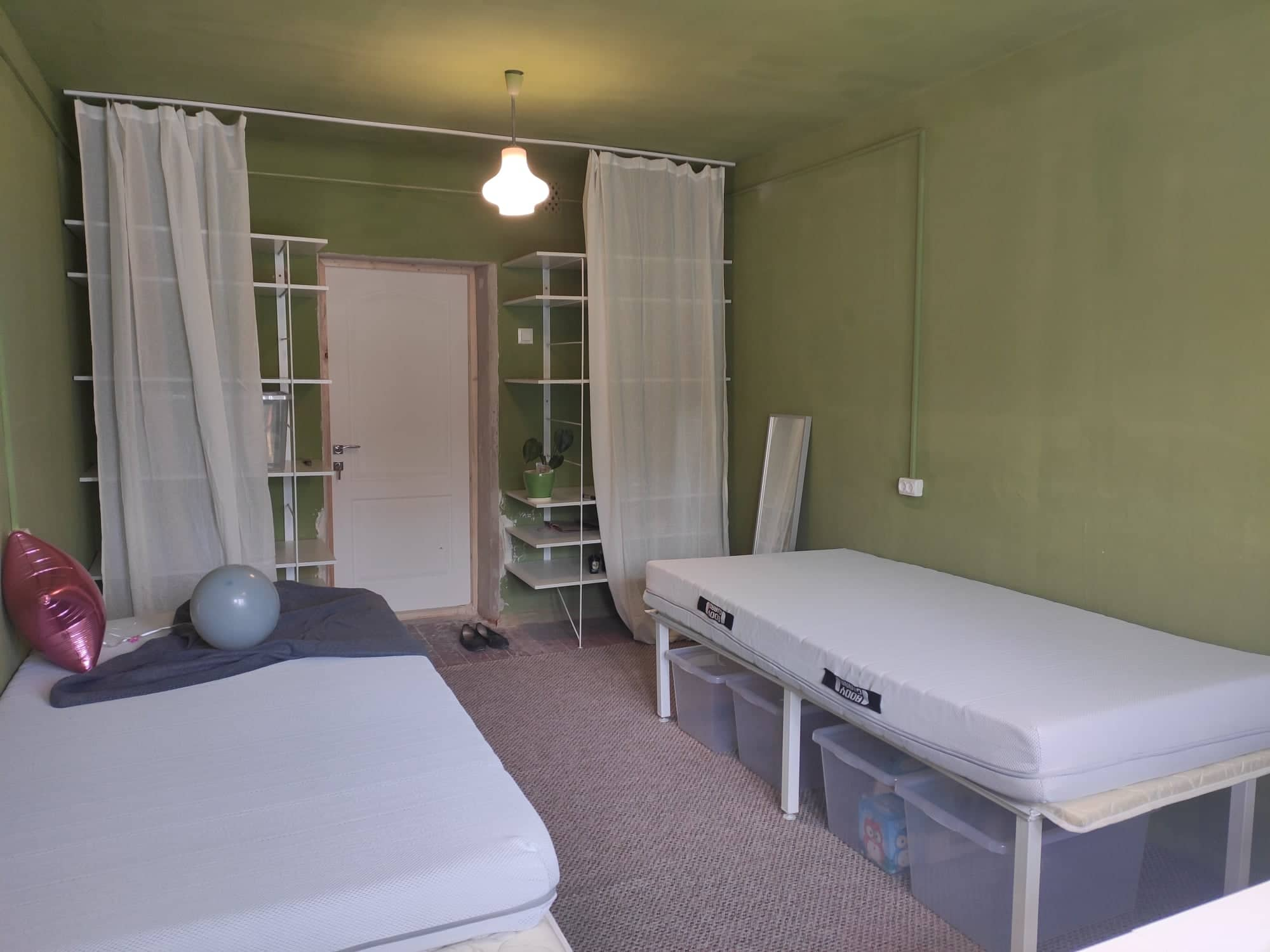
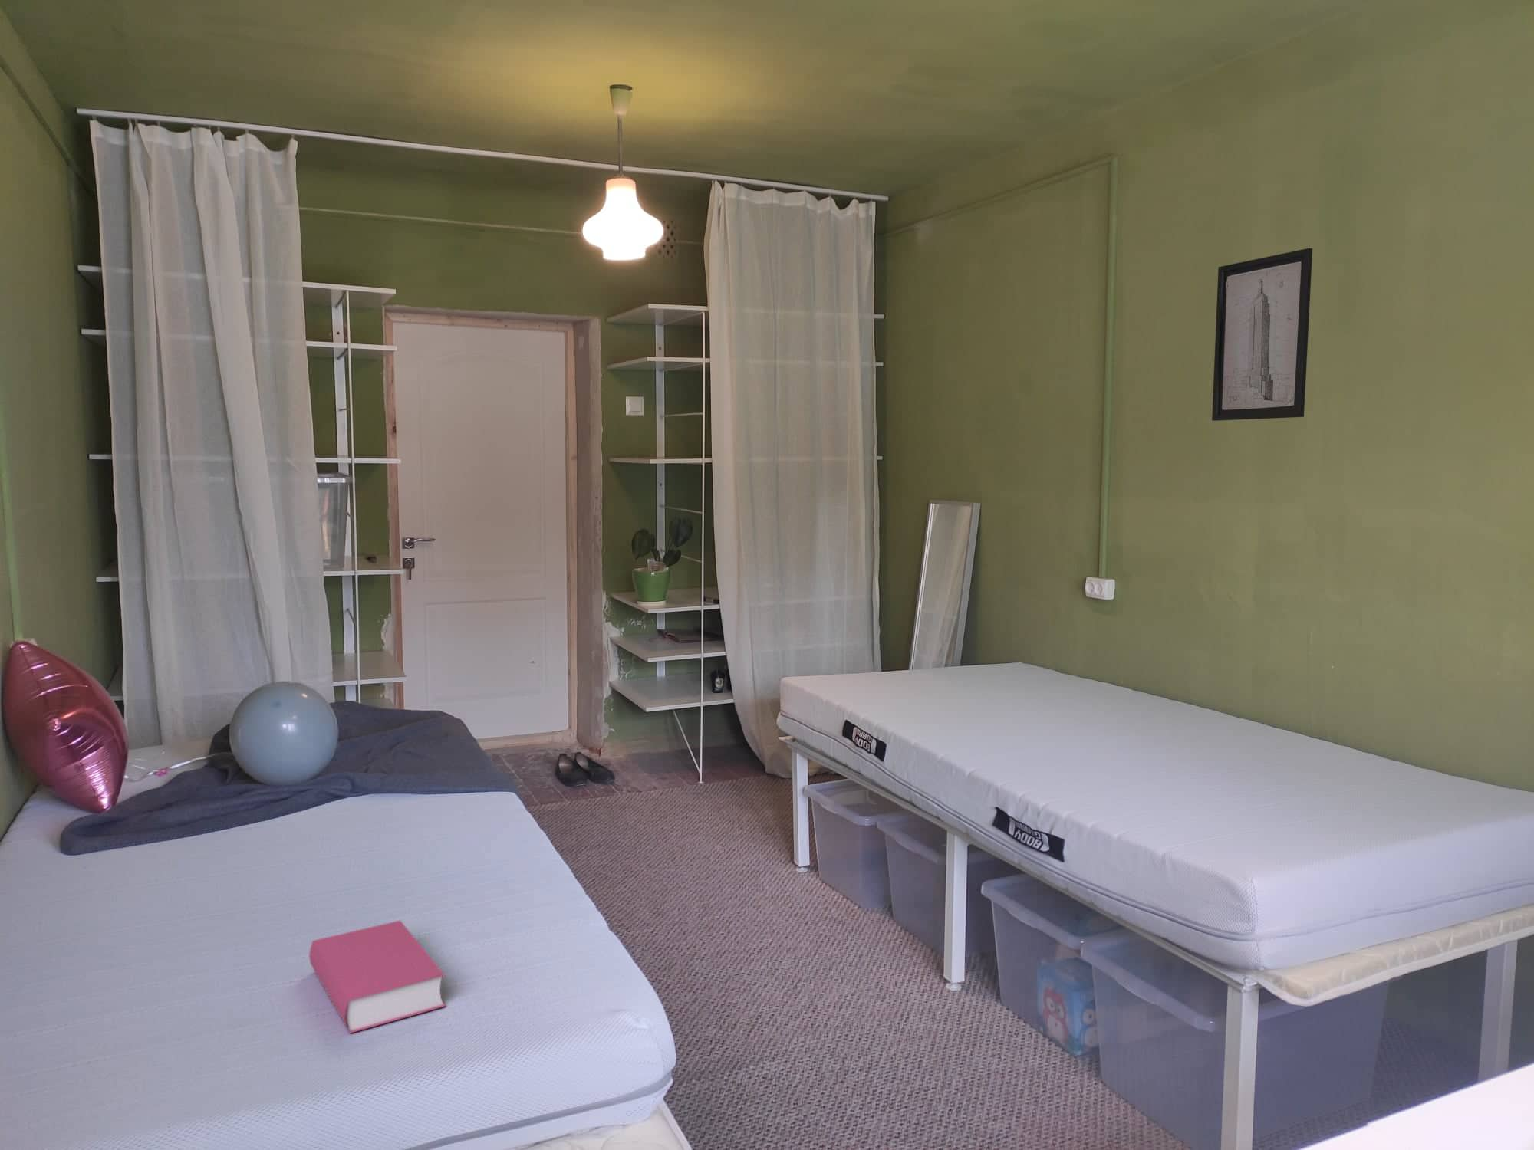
+ book [308,919,447,1034]
+ wall art [1211,248,1313,422]
